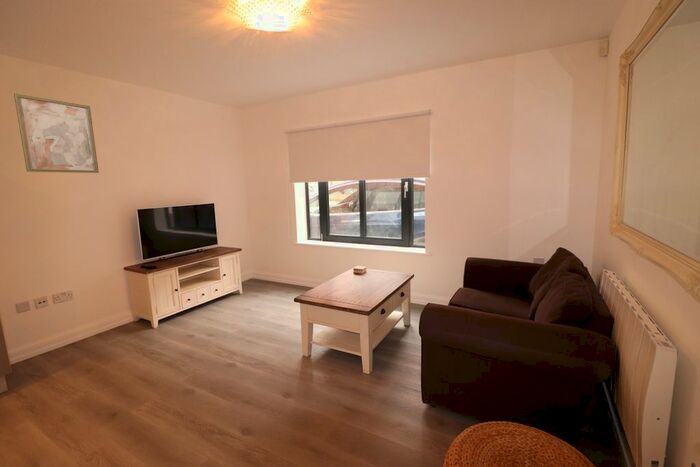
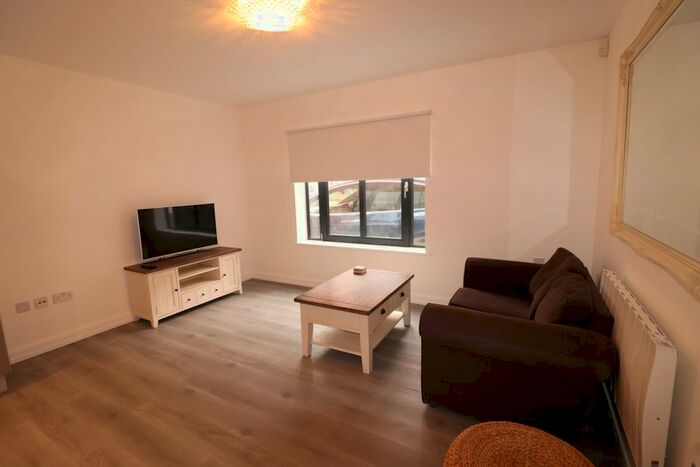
- wall art [13,93,100,174]
